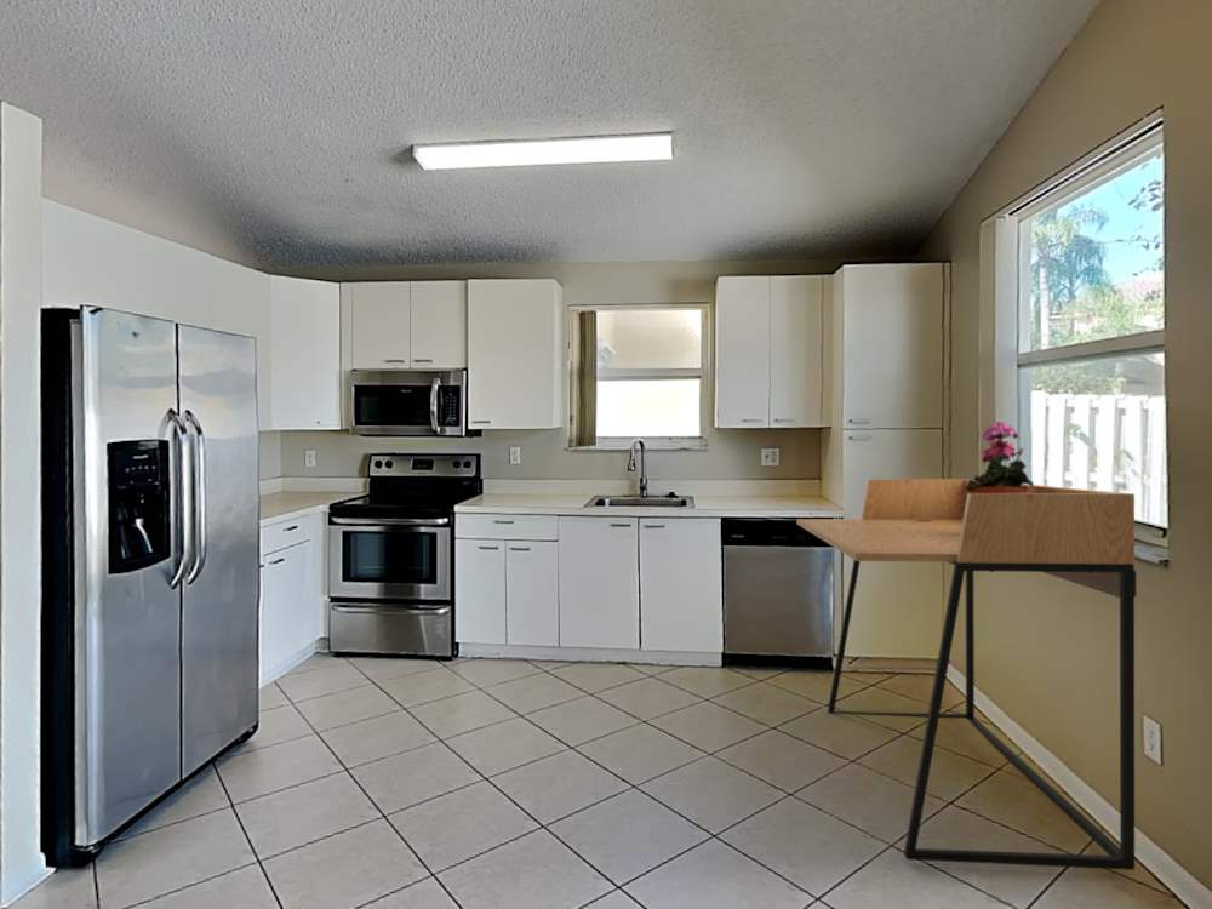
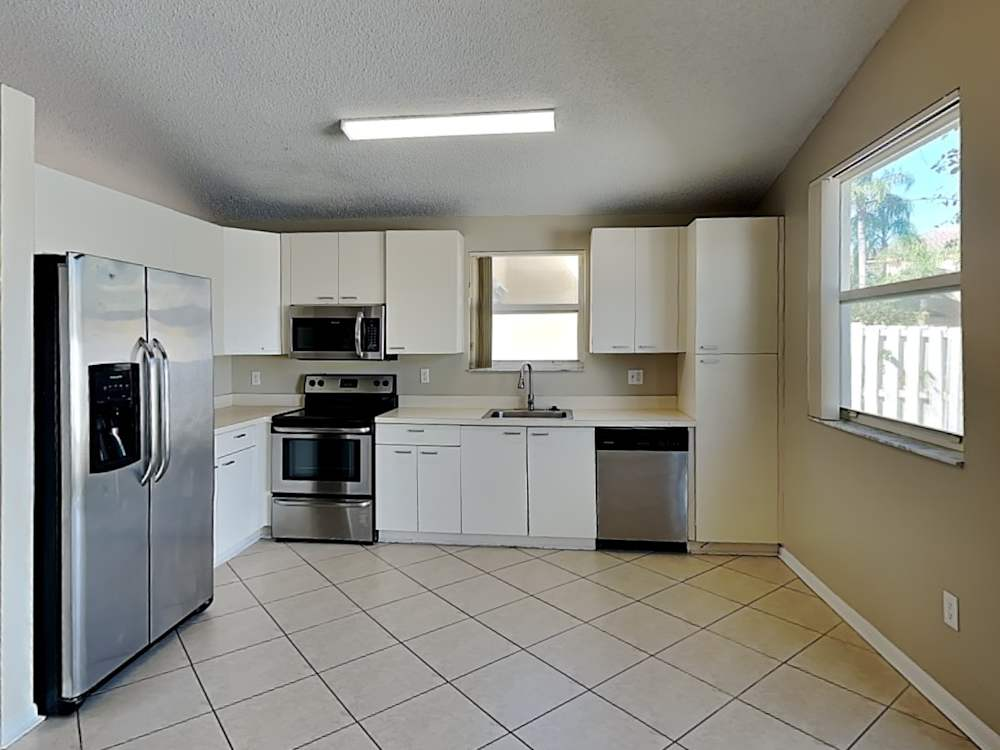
- potted plant [965,421,1035,494]
- desk [795,478,1137,871]
